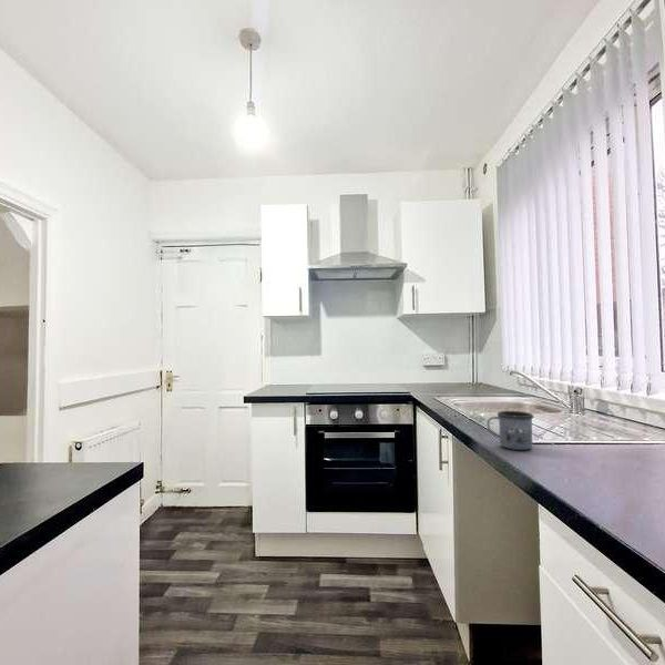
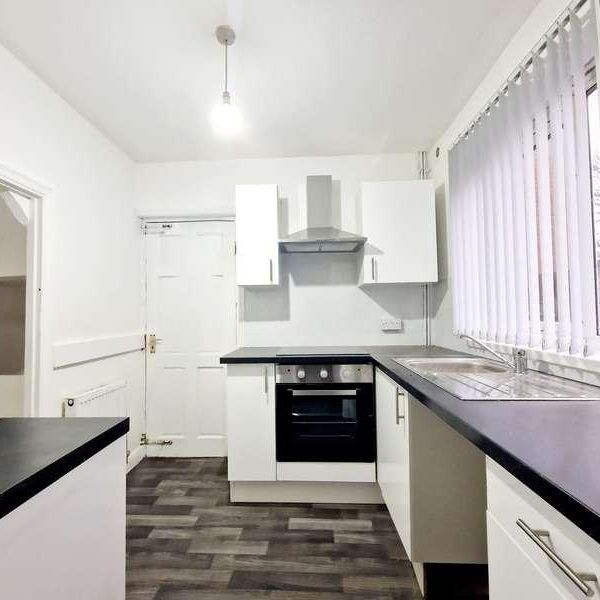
- mug [485,410,534,451]
